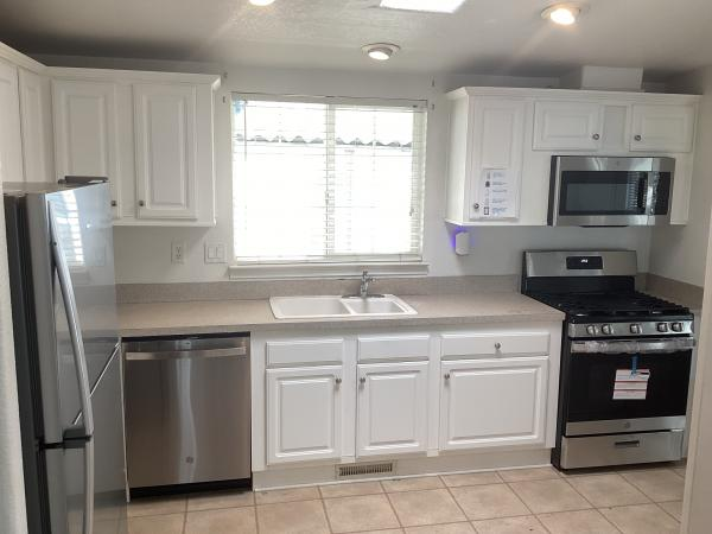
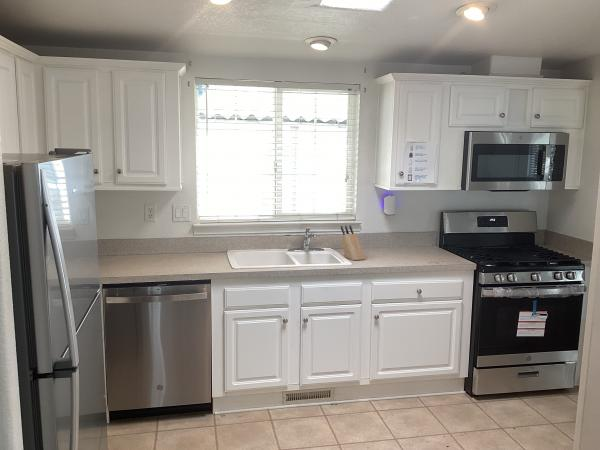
+ knife block [340,224,366,262]
